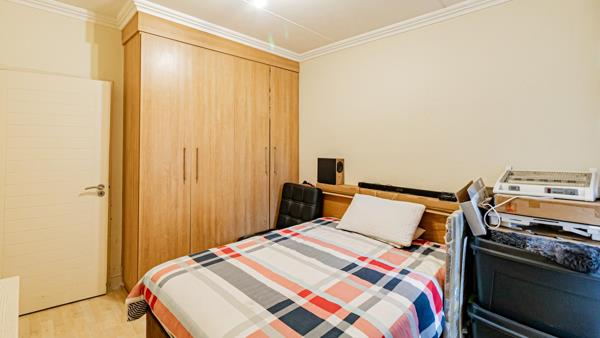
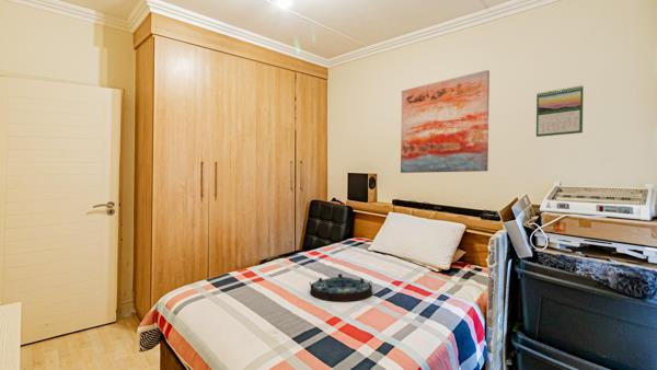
+ calendar [535,84,585,138]
+ wall art [400,69,491,174]
+ serving tray [309,273,373,302]
